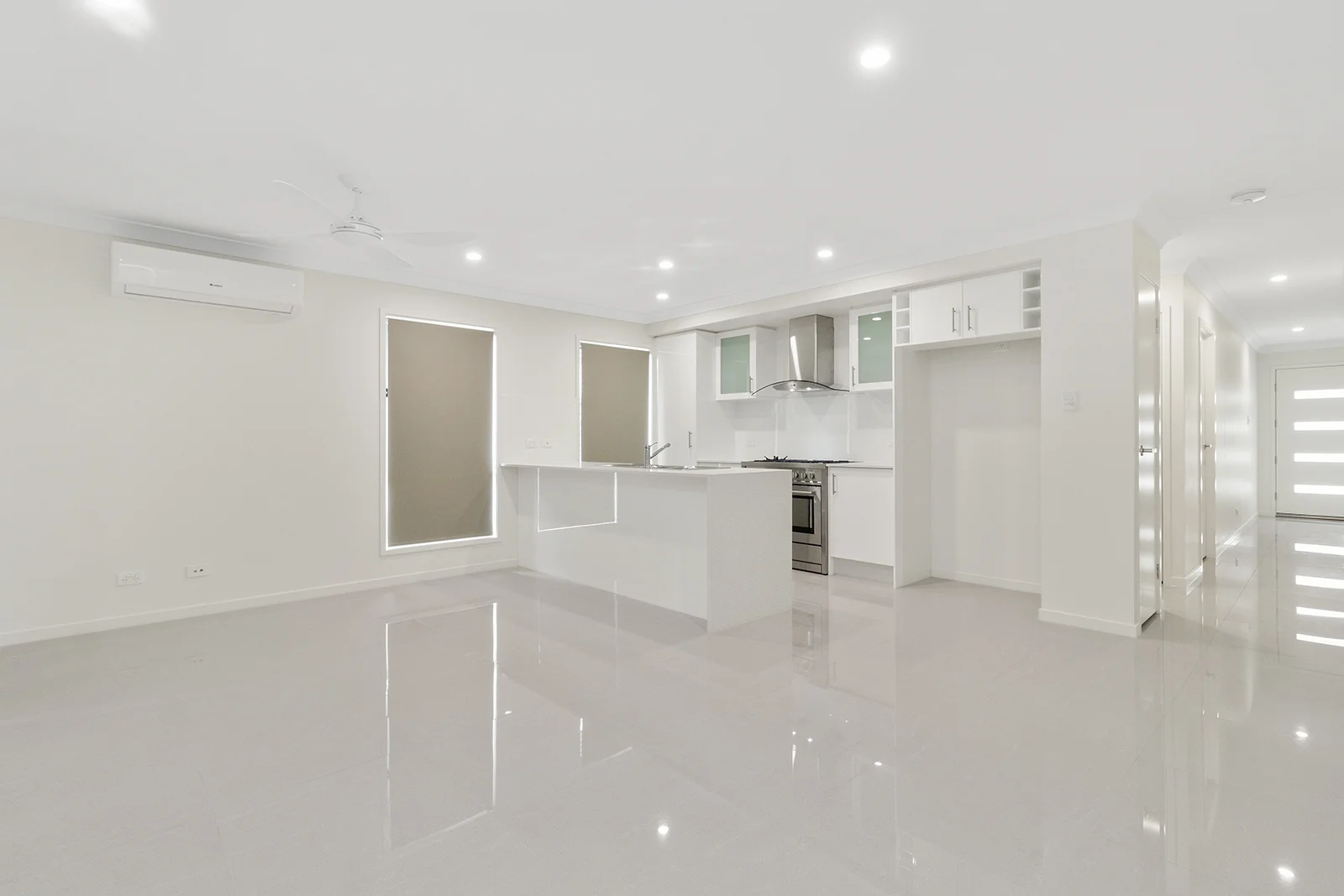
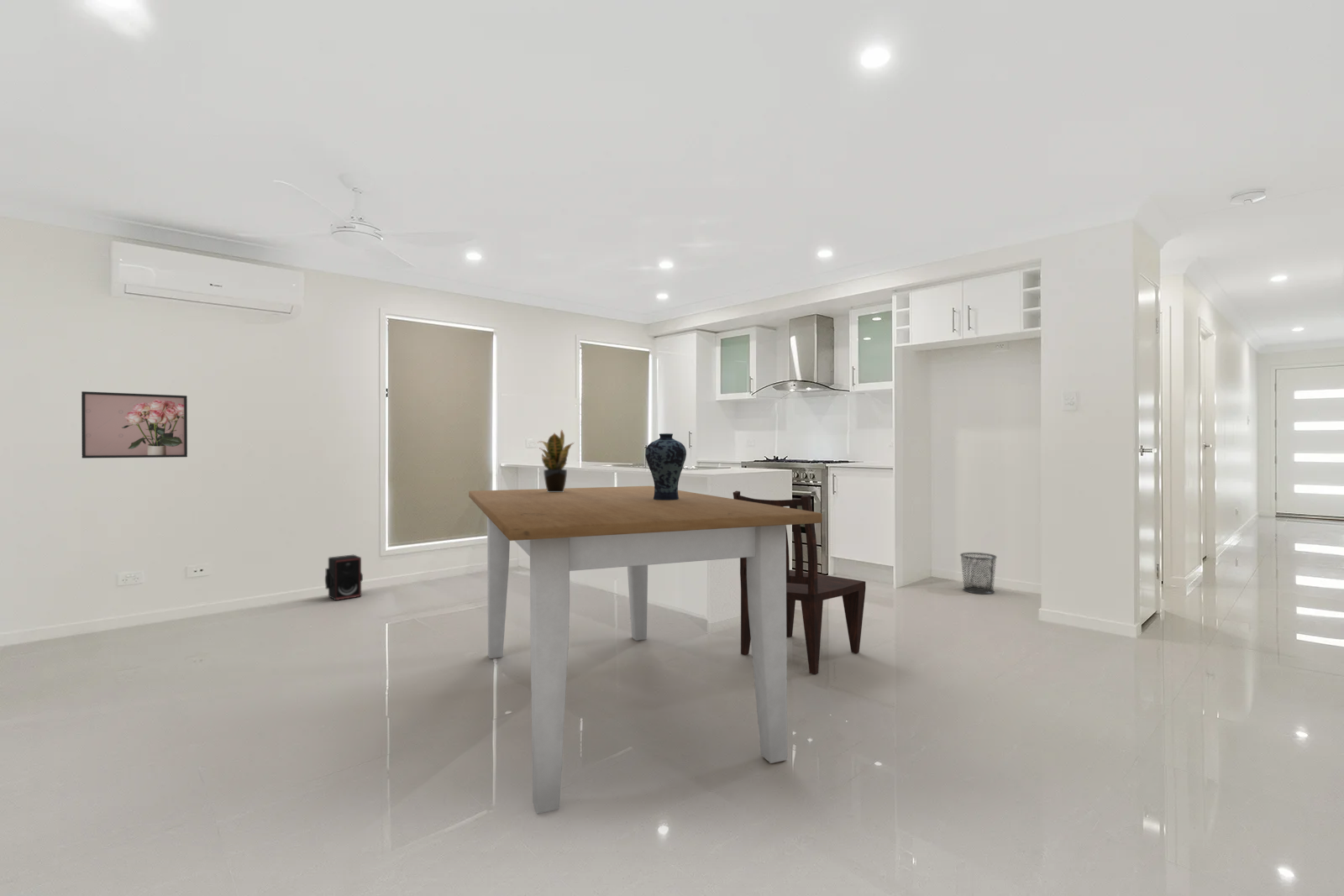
+ vase [644,432,687,500]
+ table [468,485,823,815]
+ dining chair [732,490,867,675]
+ potted plant [536,428,575,492]
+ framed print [81,390,188,459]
+ stereo [324,554,364,601]
+ waste bin [959,552,998,595]
